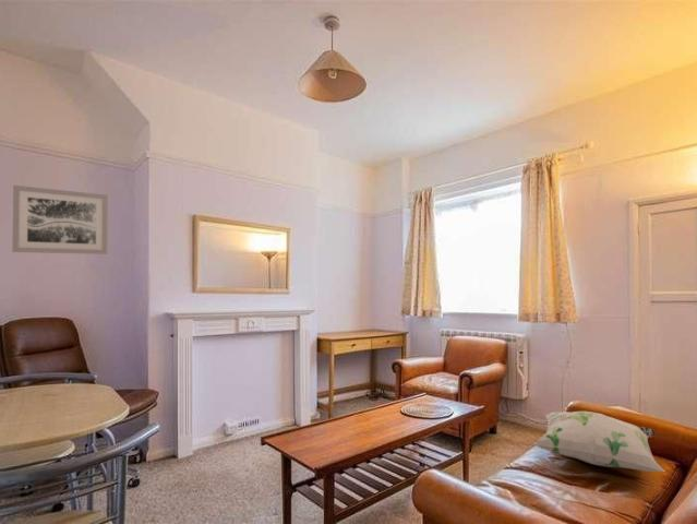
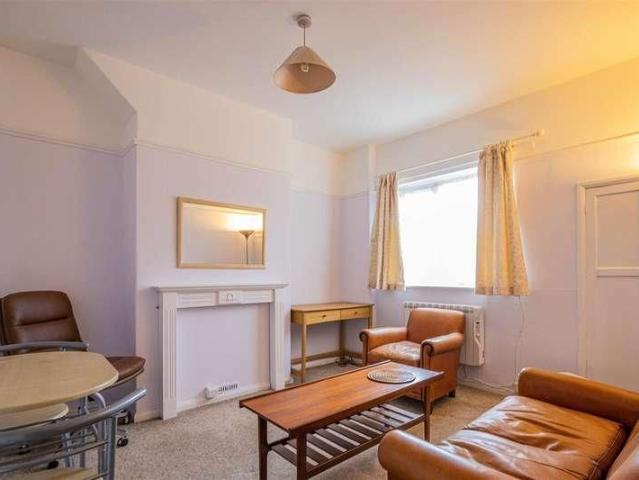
- decorative pillow [533,410,666,473]
- wall art [11,184,109,255]
